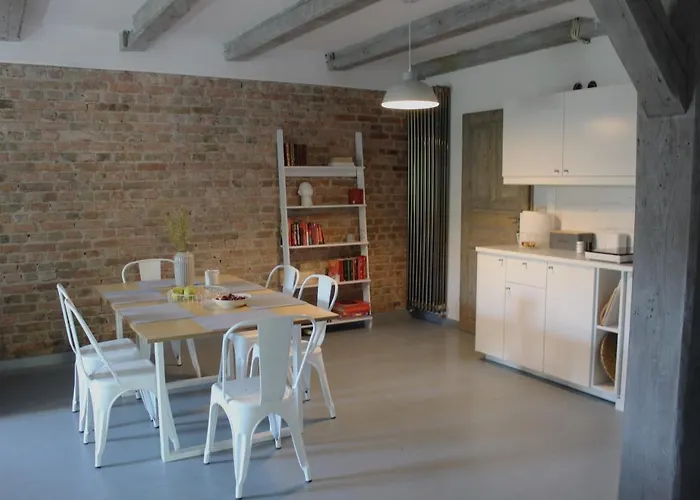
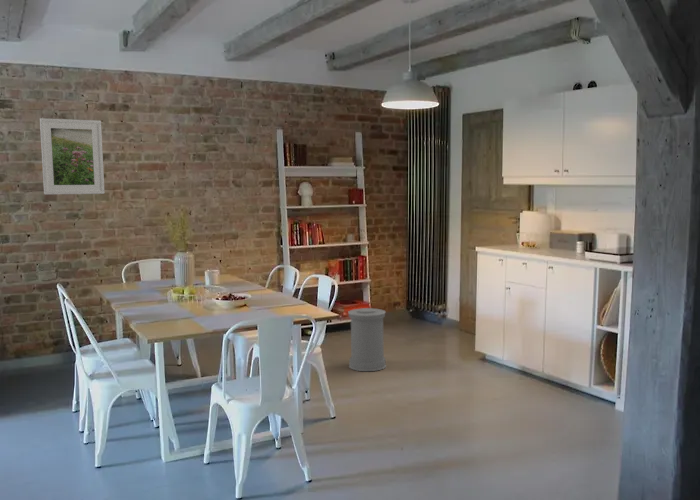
+ trash can [347,307,387,372]
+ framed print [39,117,106,196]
